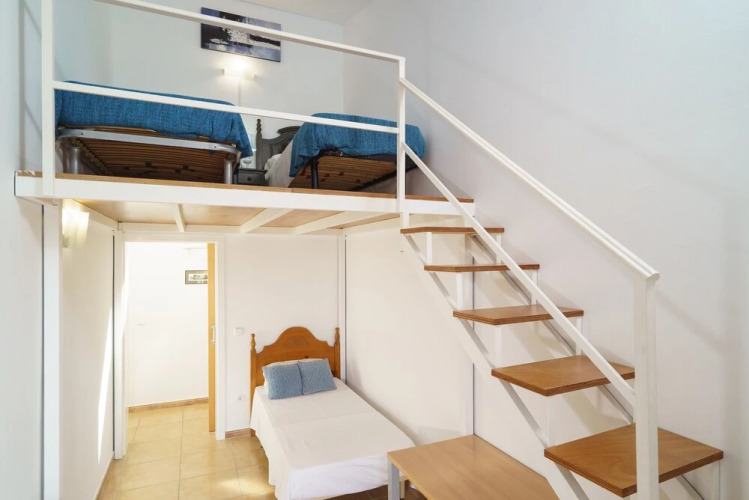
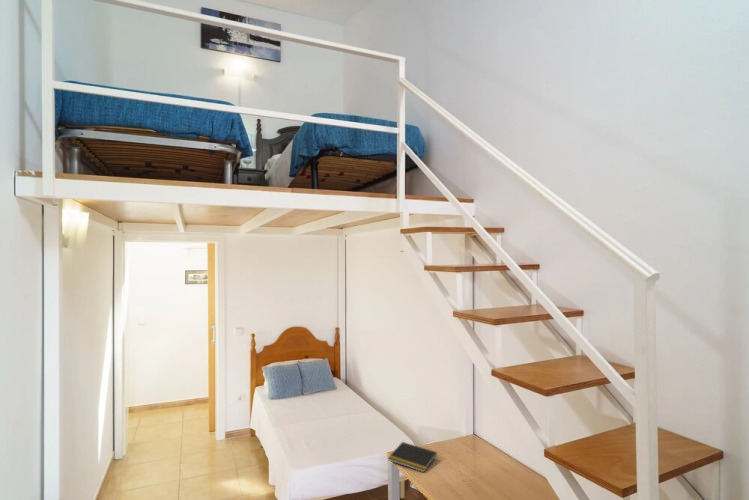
+ notepad [387,441,438,473]
